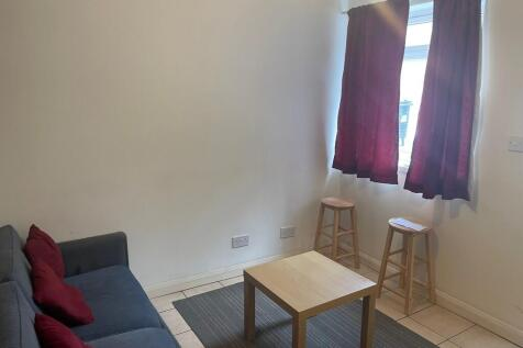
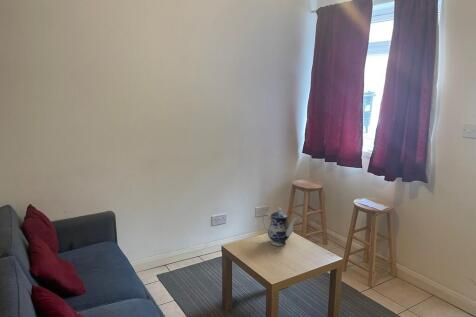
+ teapot [261,207,298,247]
